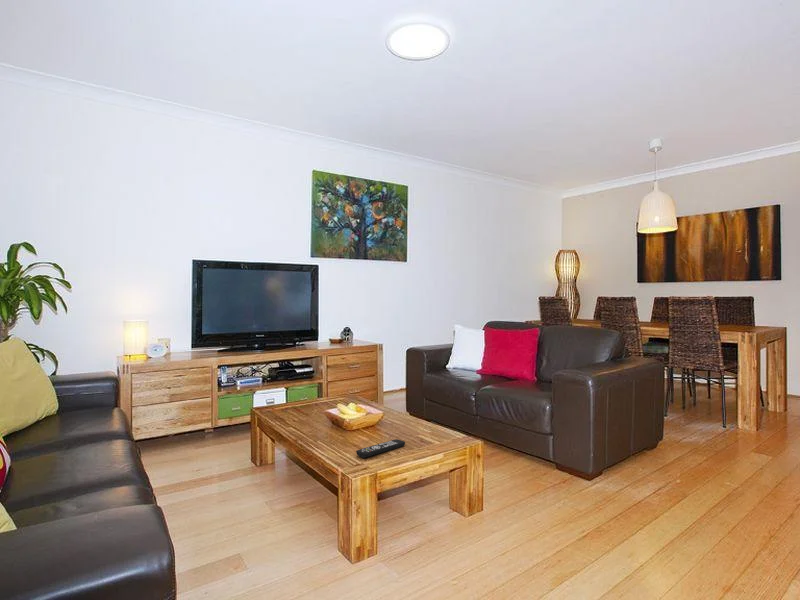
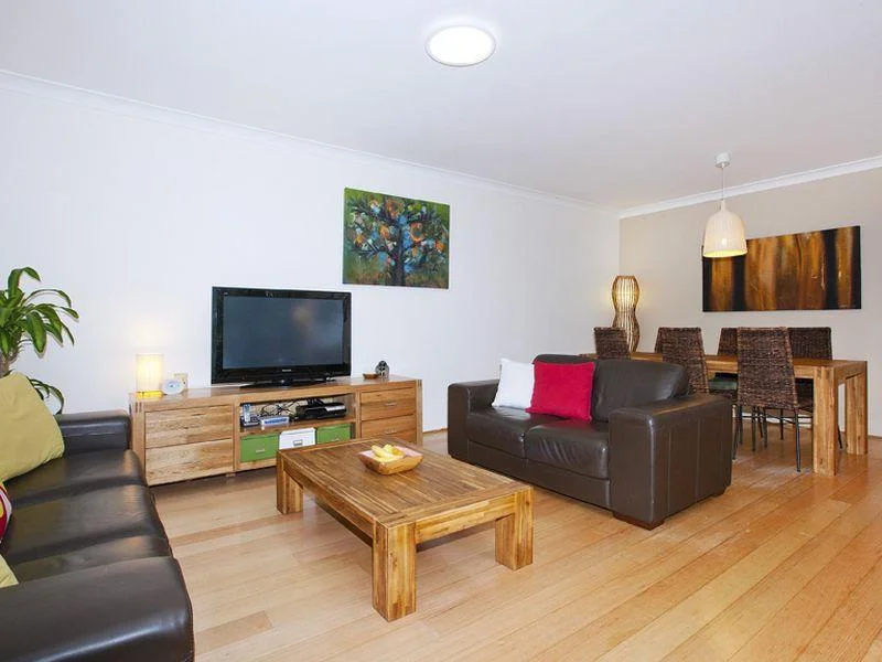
- remote control [355,438,406,459]
